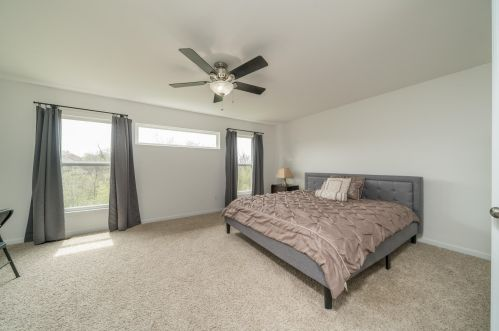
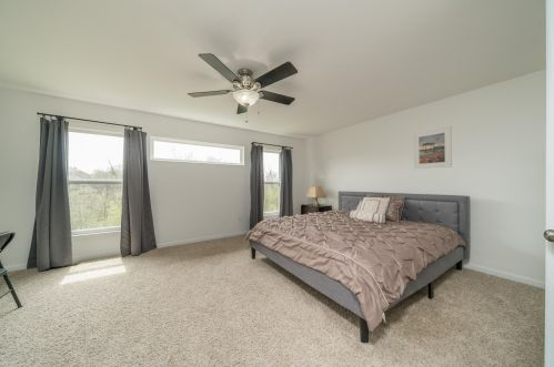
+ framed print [412,125,453,170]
